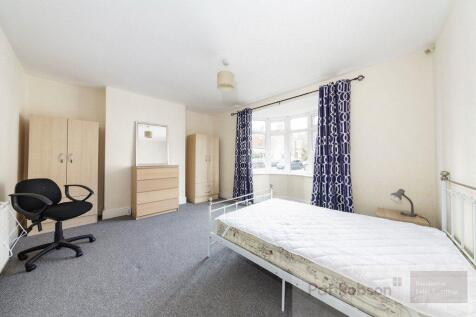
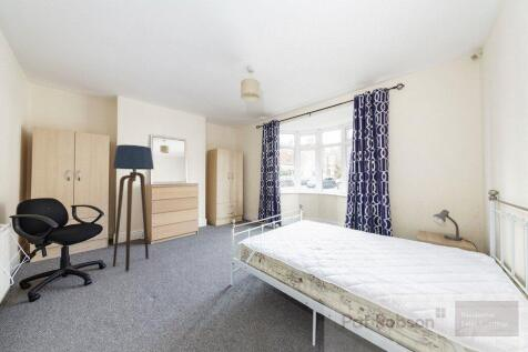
+ floor lamp [112,143,155,272]
